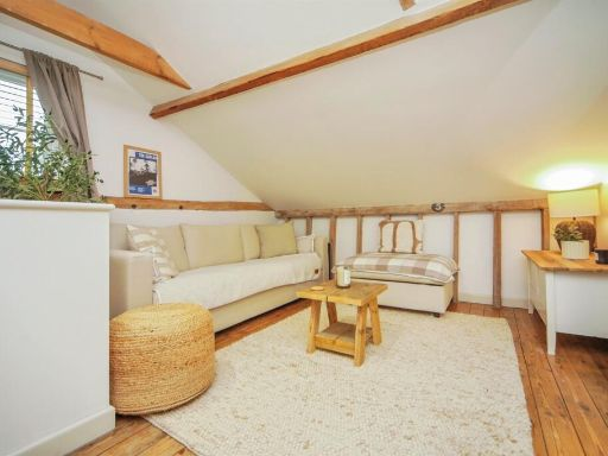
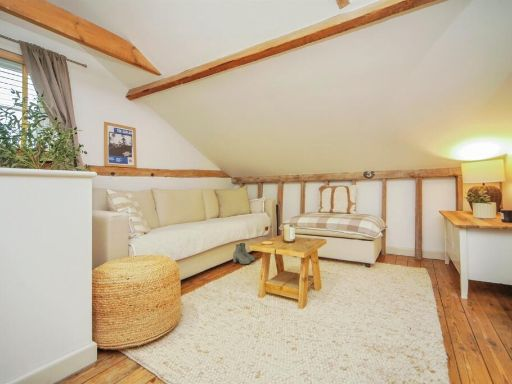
+ boots [232,242,256,265]
